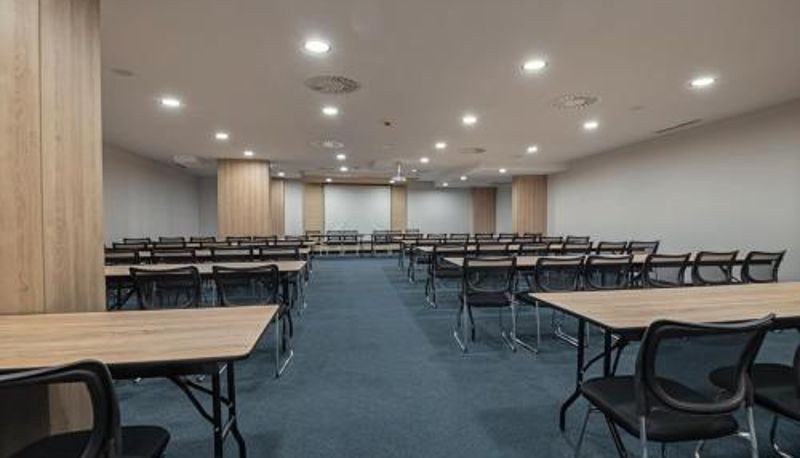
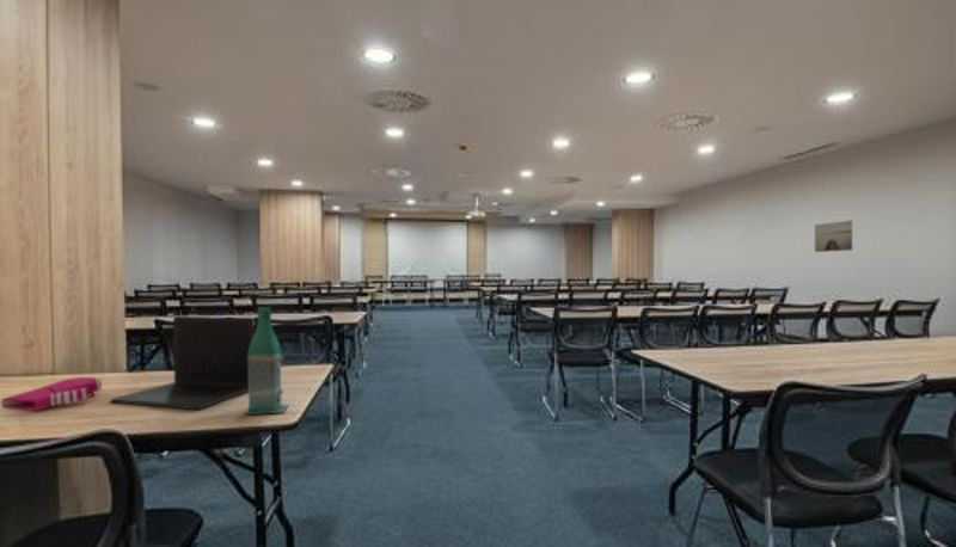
+ wall art [814,220,853,253]
+ bottle [244,306,290,416]
+ book [0,376,103,412]
+ laptop [110,315,256,410]
